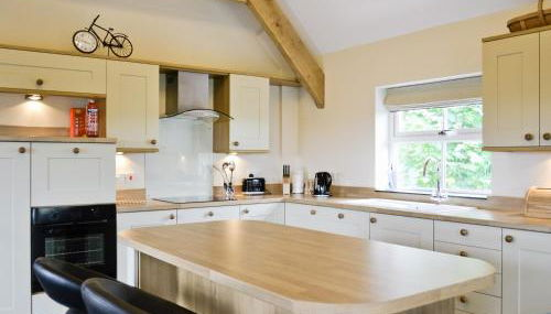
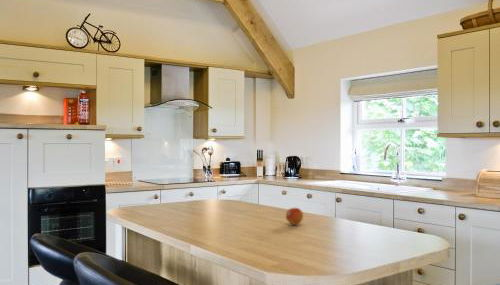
+ fruit [285,207,304,226]
